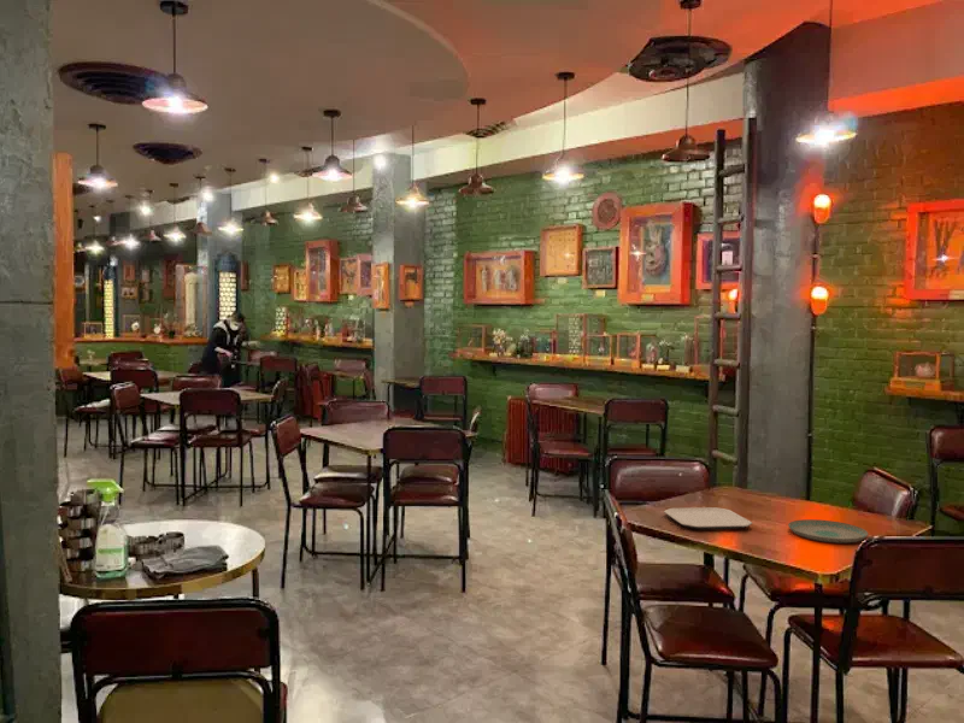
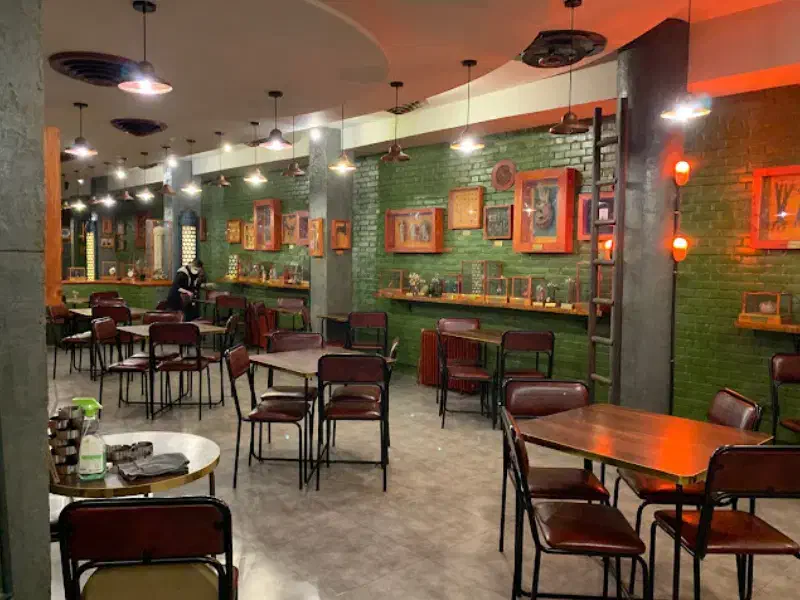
- plate [787,518,869,545]
- plate [663,506,753,531]
